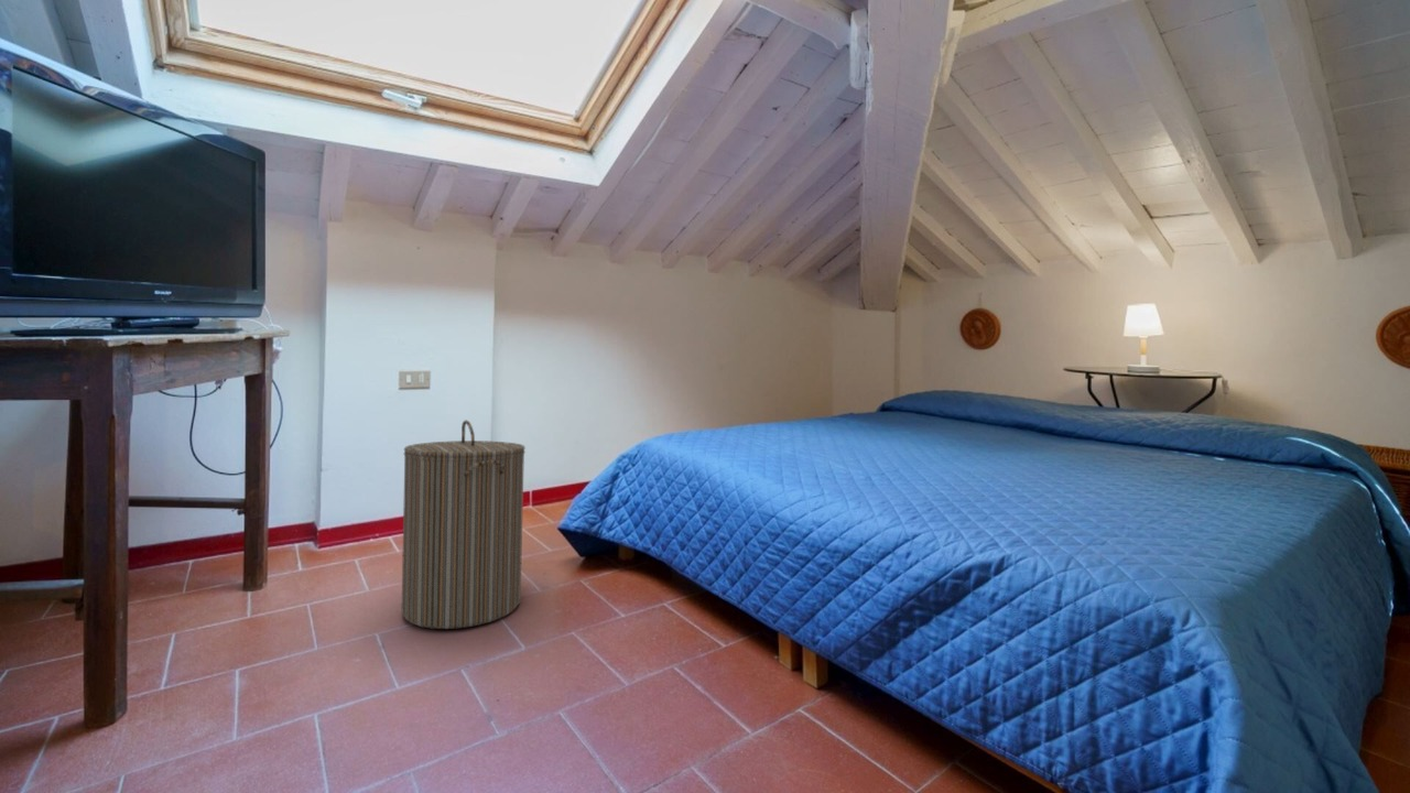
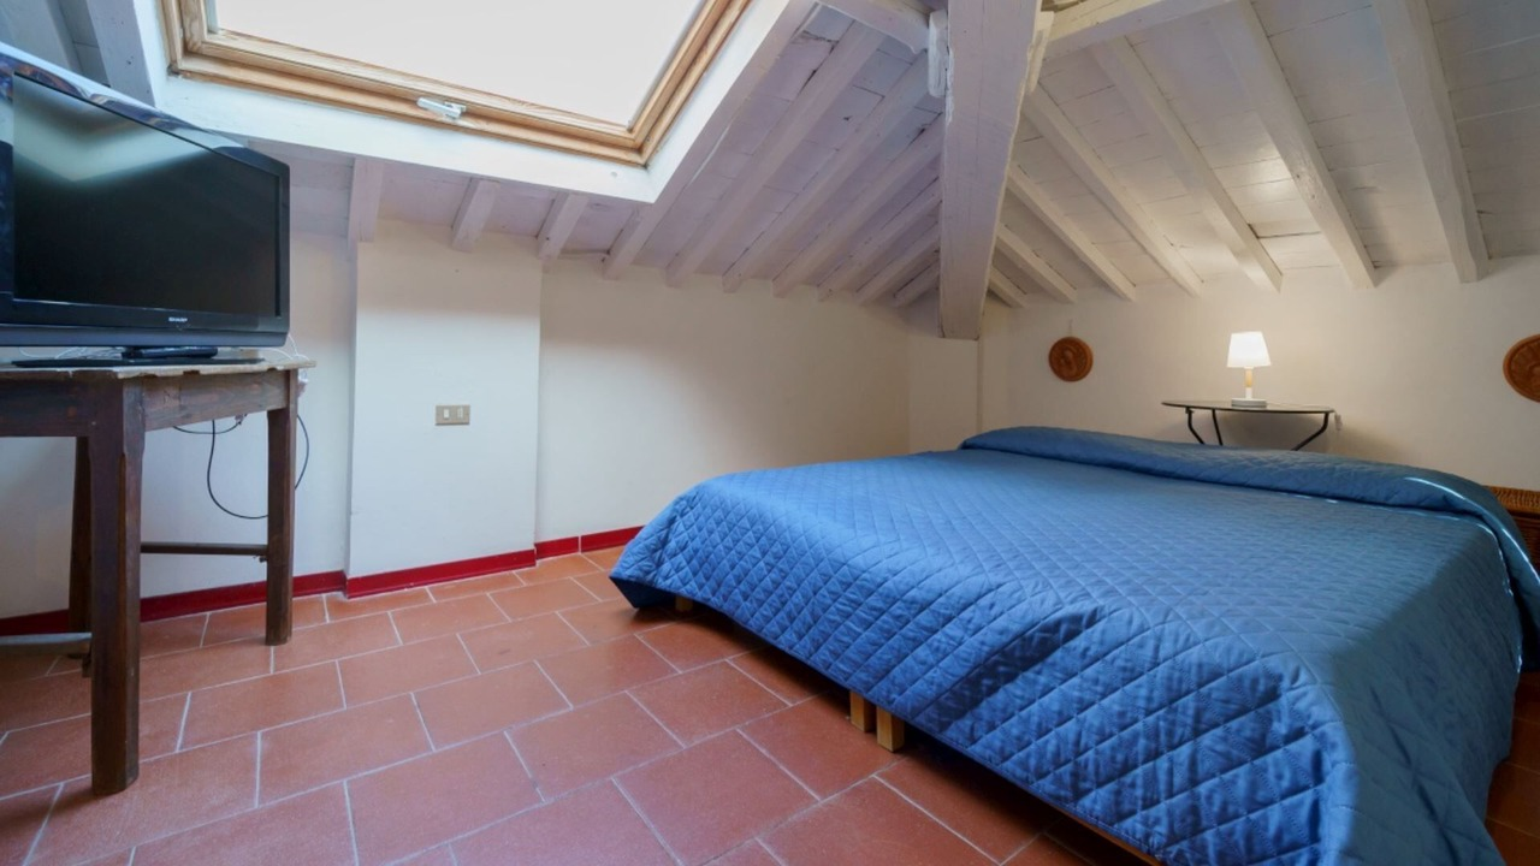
- laundry hamper [401,420,527,630]
